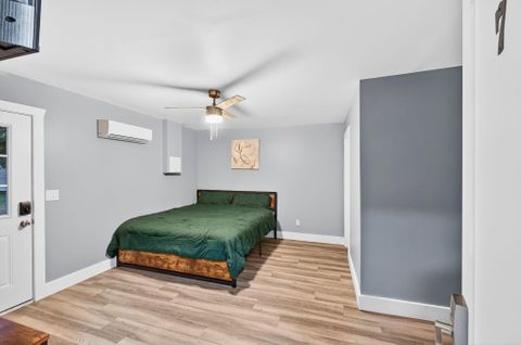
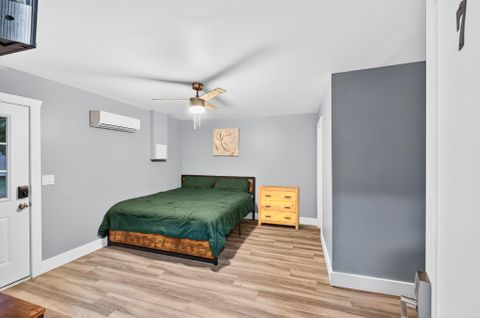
+ dresser [258,184,300,231]
